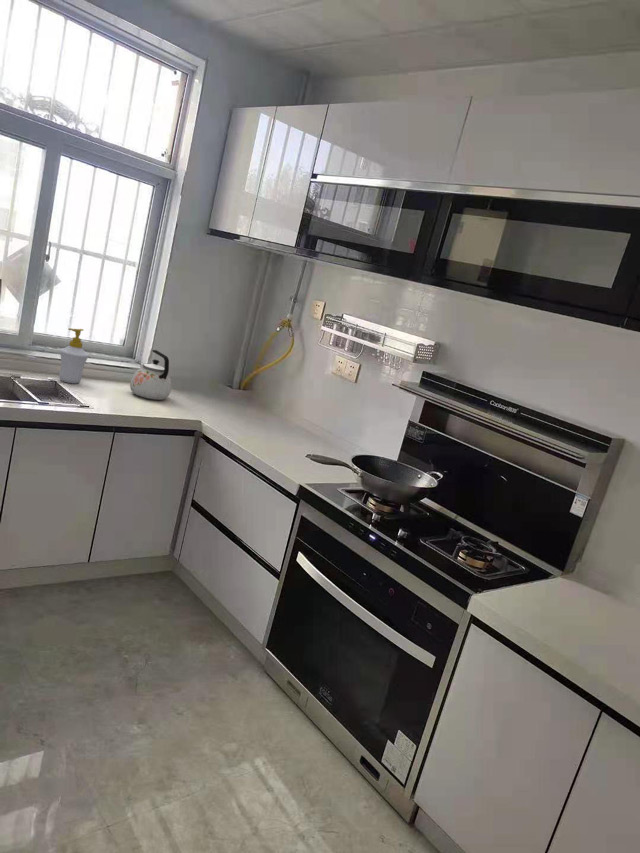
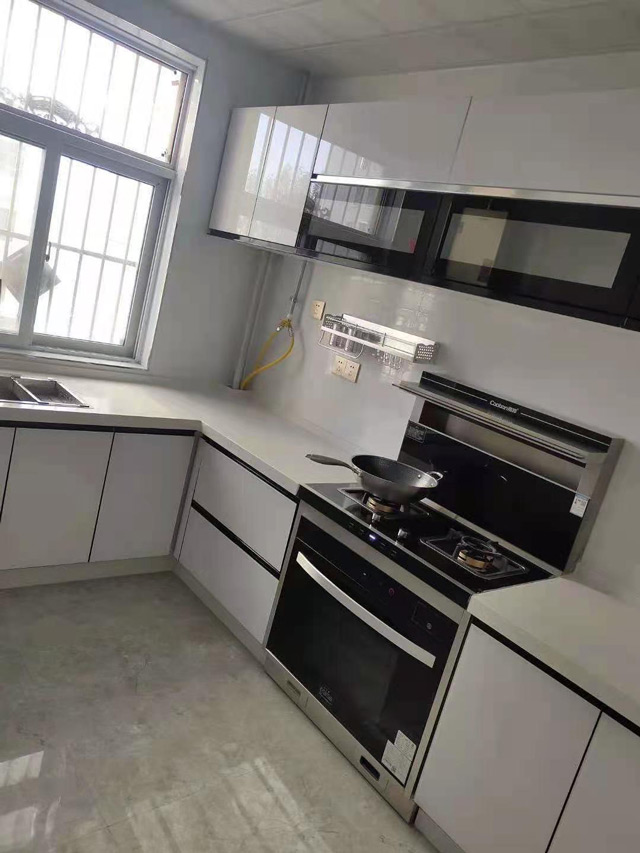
- soap bottle [58,327,90,385]
- kettle [129,349,172,401]
